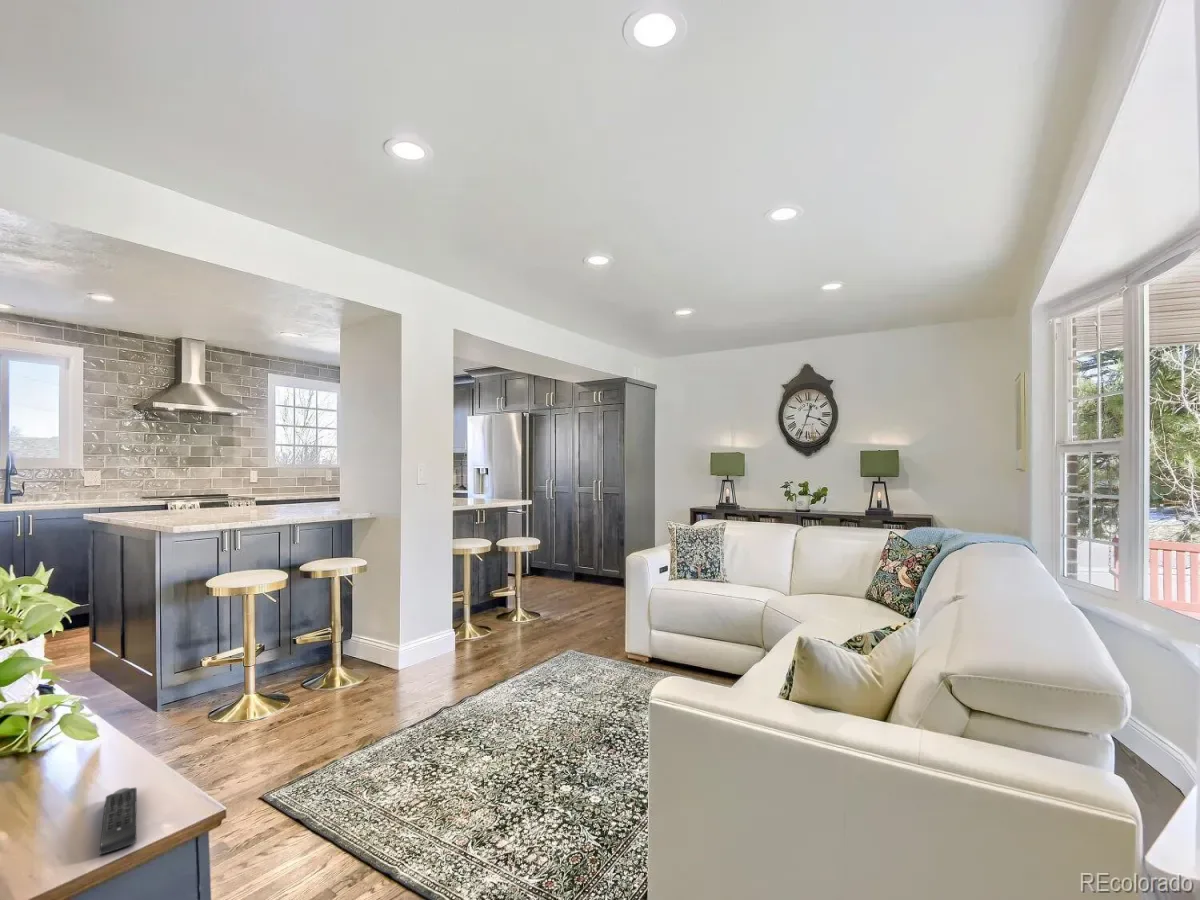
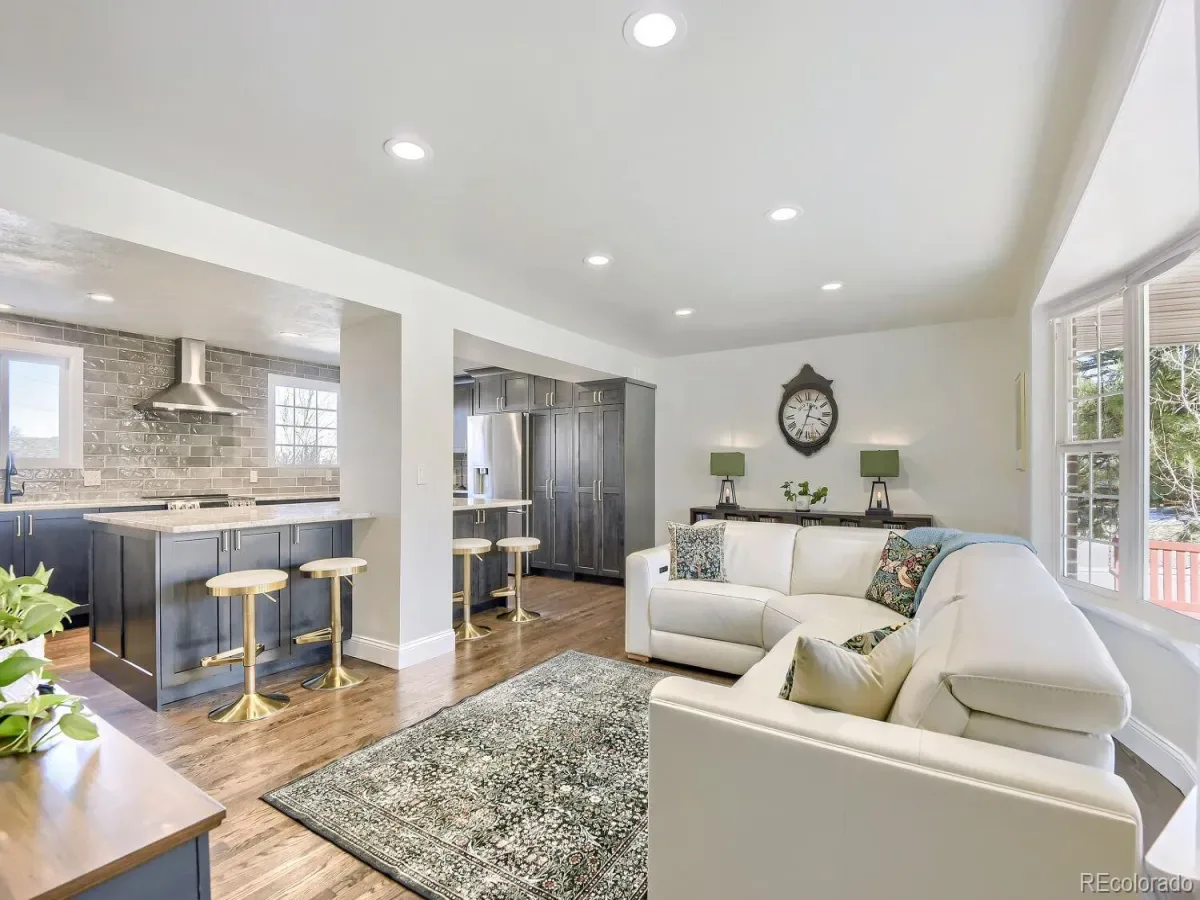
- remote control [98,787,138,856]
